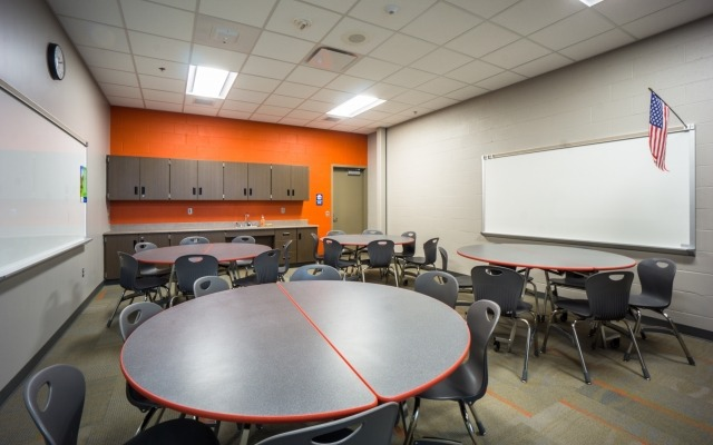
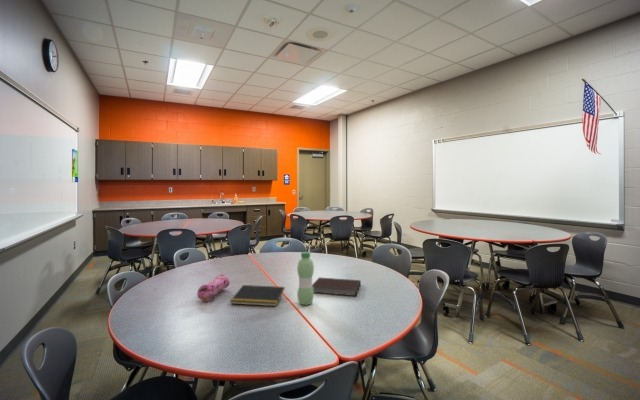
+ pencil case [196,273,231,302]
+ notebook [312,276,362,297]
+ notepad [229,284,285,307]
+ water bottle [296,251,315,306]
